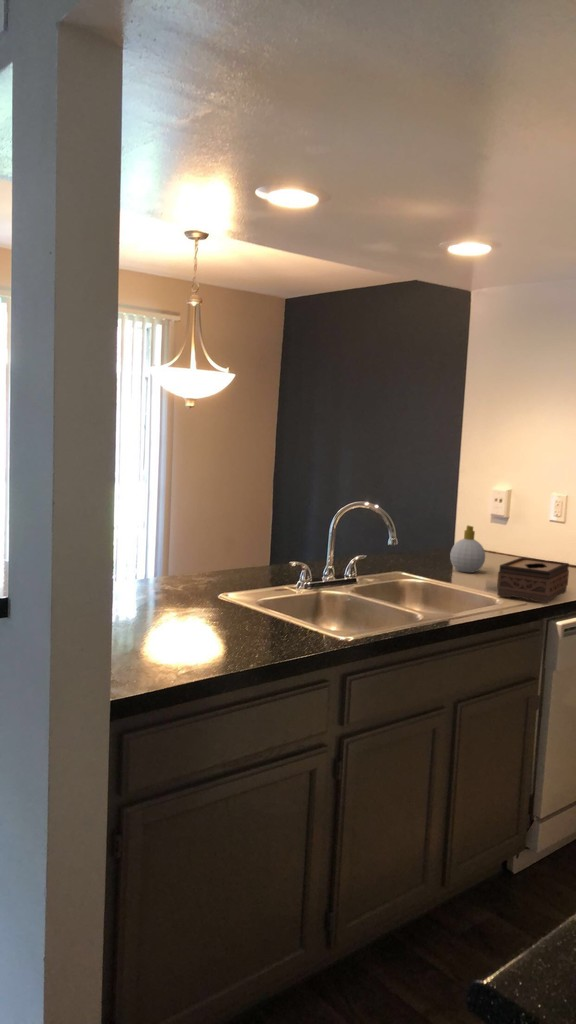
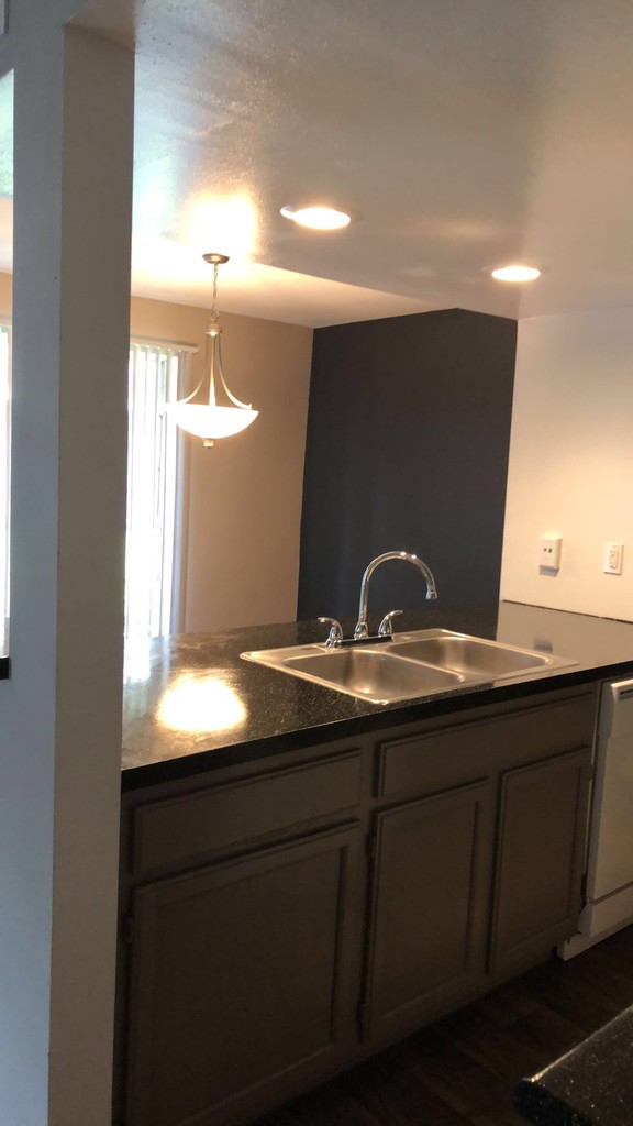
- tissue box [496,556,570,604]
- soap bottle [449,524,486,574]
